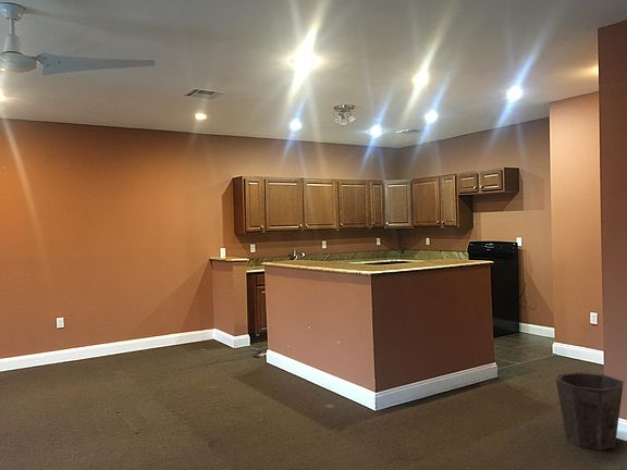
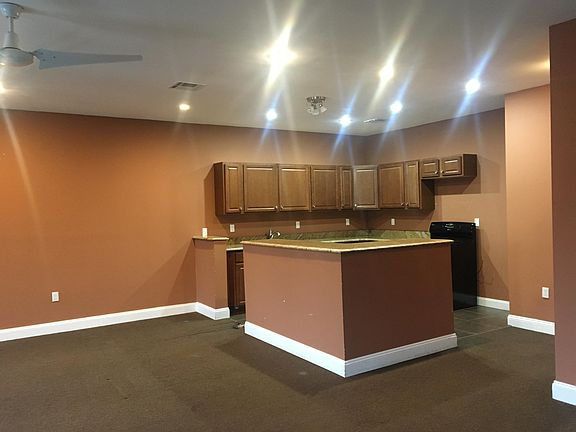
- waste bin [555,371,625,450]
